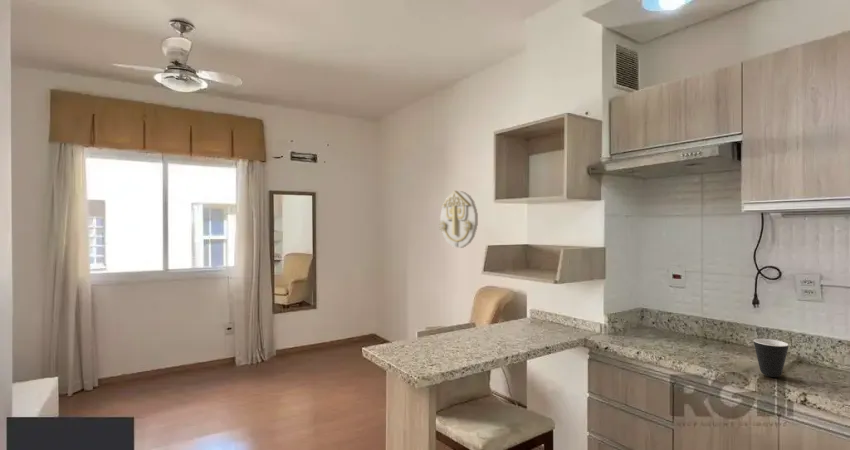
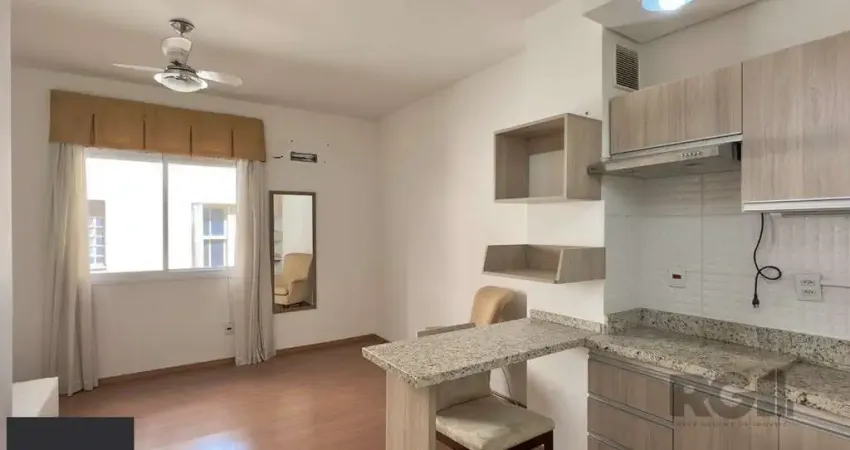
- mug [753,338,789,378]
- wall decoration [438,190,479,249]
